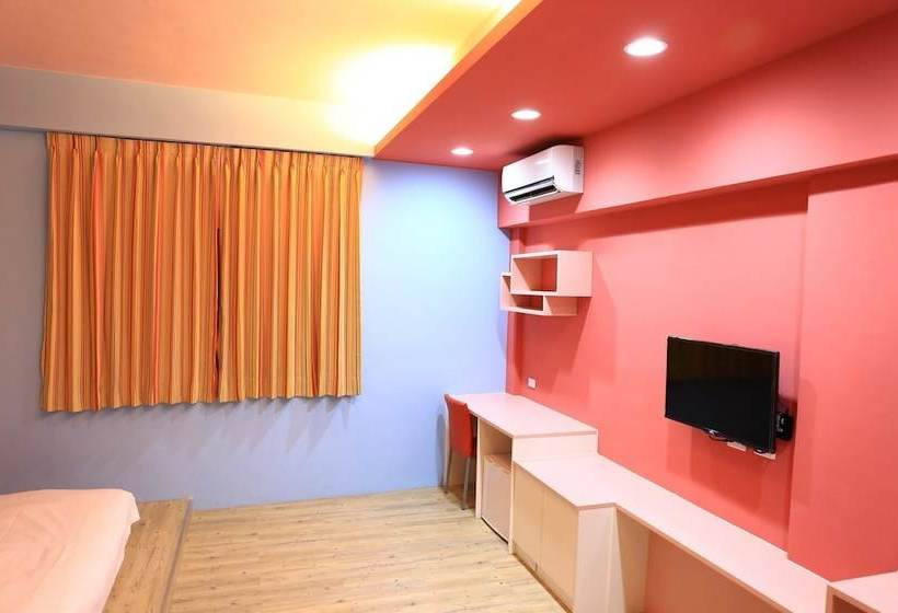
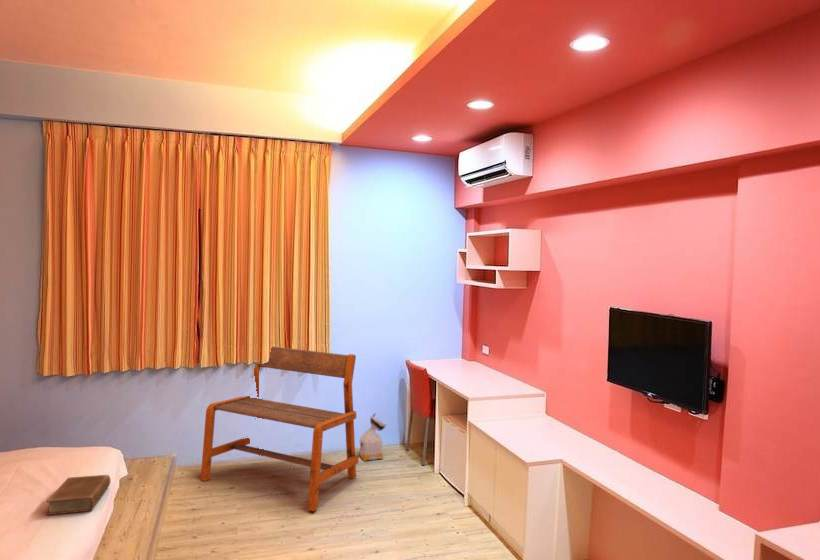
+ book [46,474,111,516]
+ bag [358,412,388,462]
+ bench [200,346,359,512]
